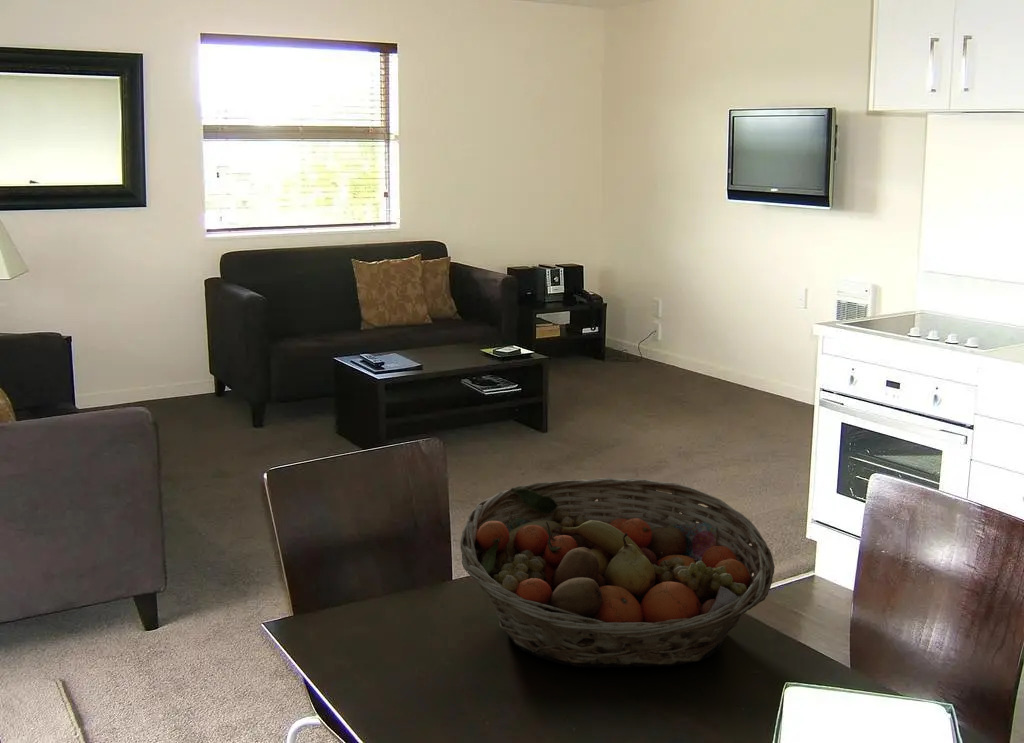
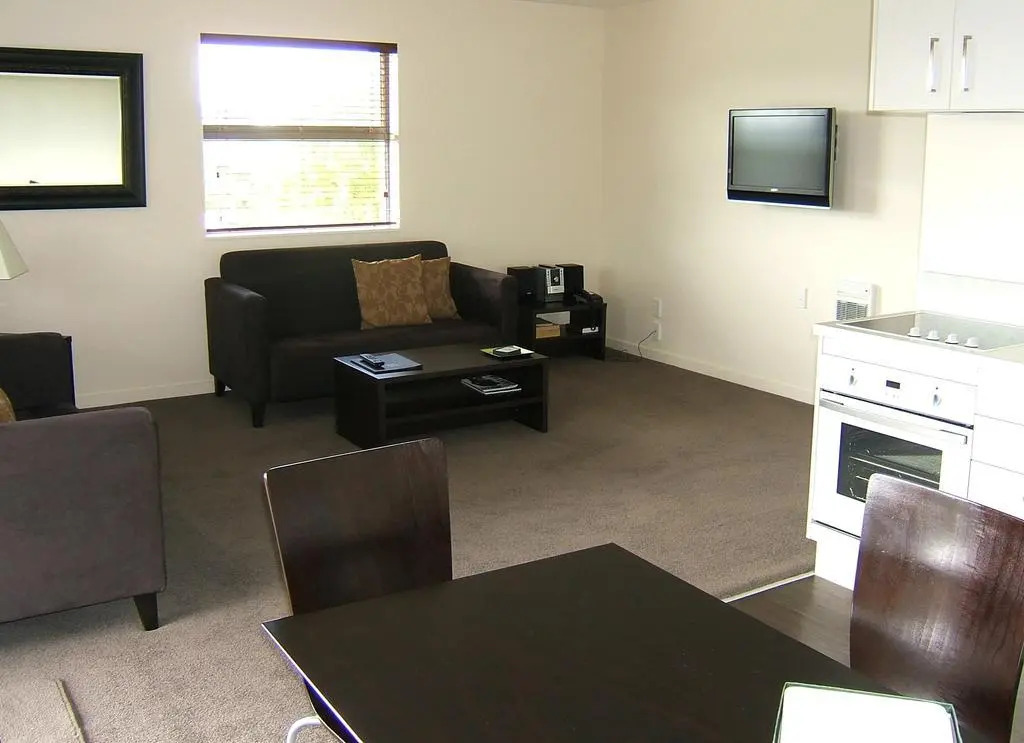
- fruit basket [459,477,776,669]
